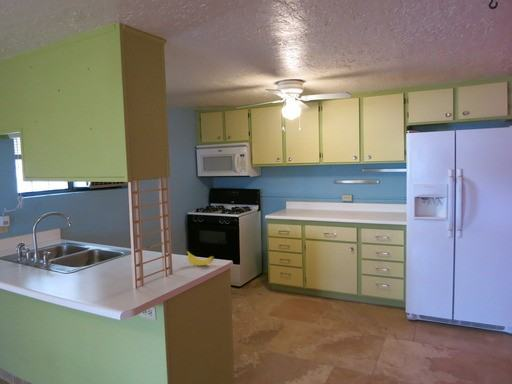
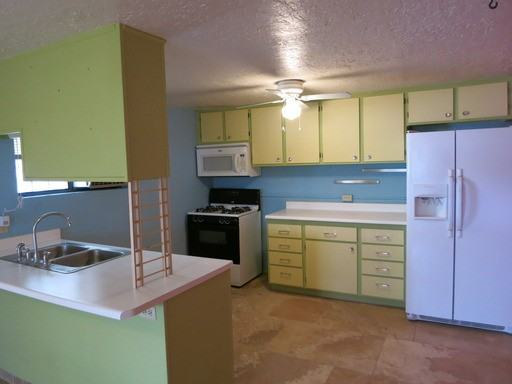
- banana [184,249,215,267]
